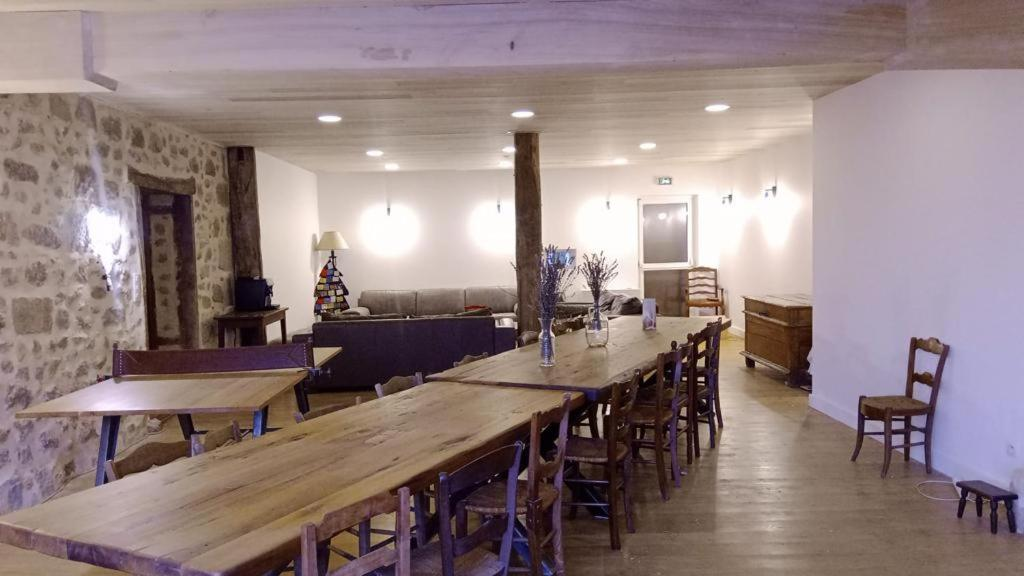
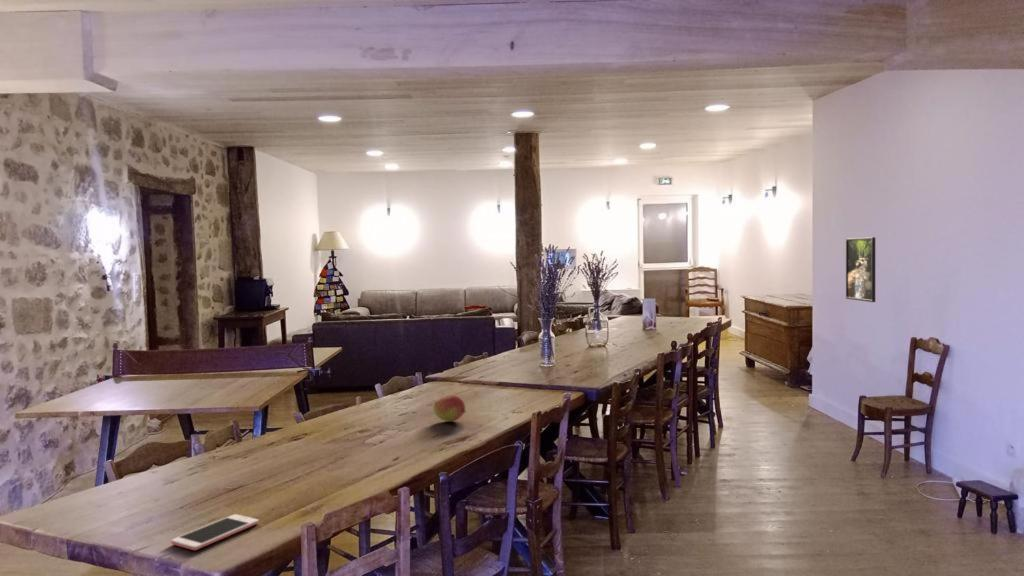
+ cell phone [170,513,260,551]
+ fruit [433,394,467,423]
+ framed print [845,236,876,303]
